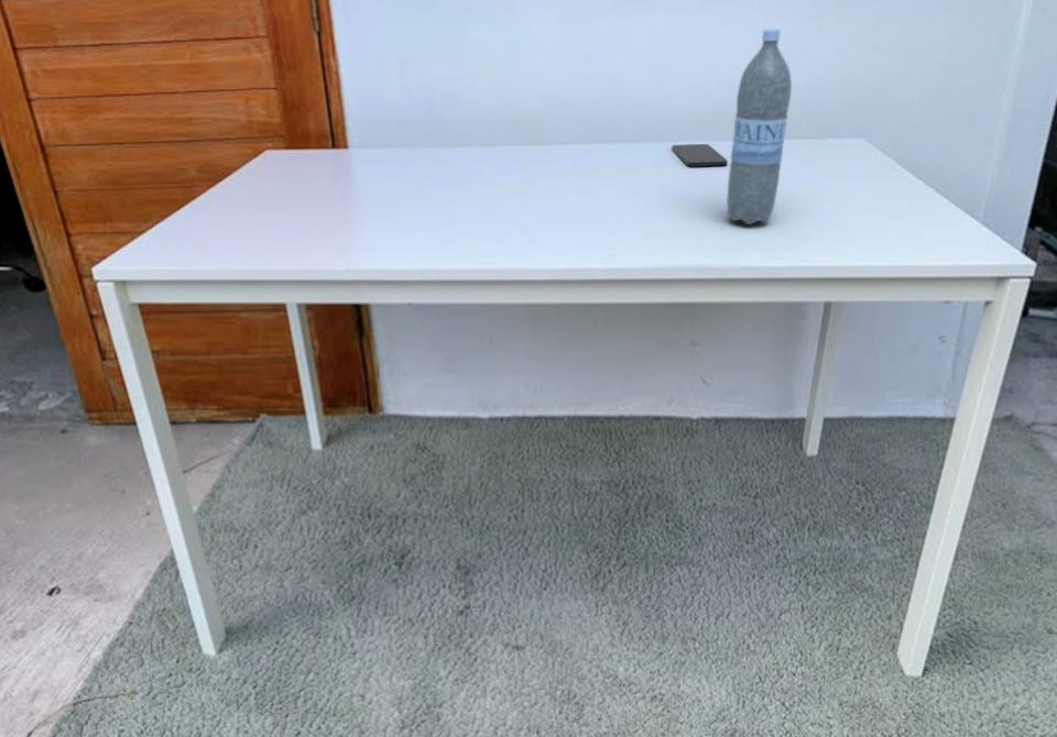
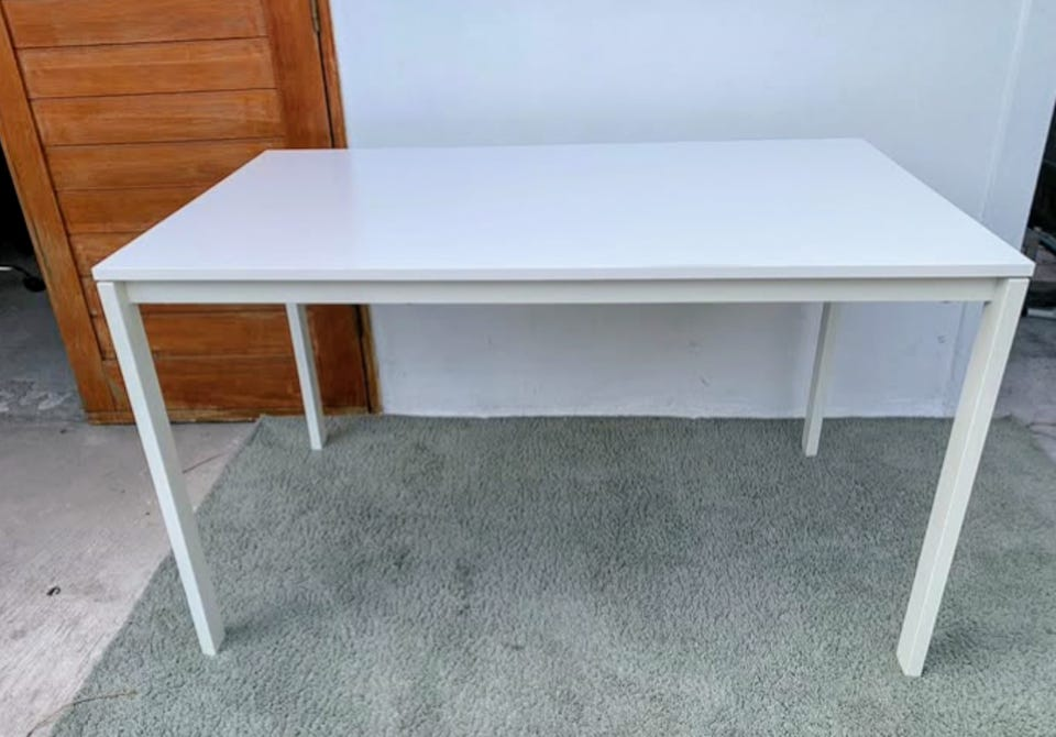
- water bottle [726,29,793,226]
- phone [671,143,729,167]
